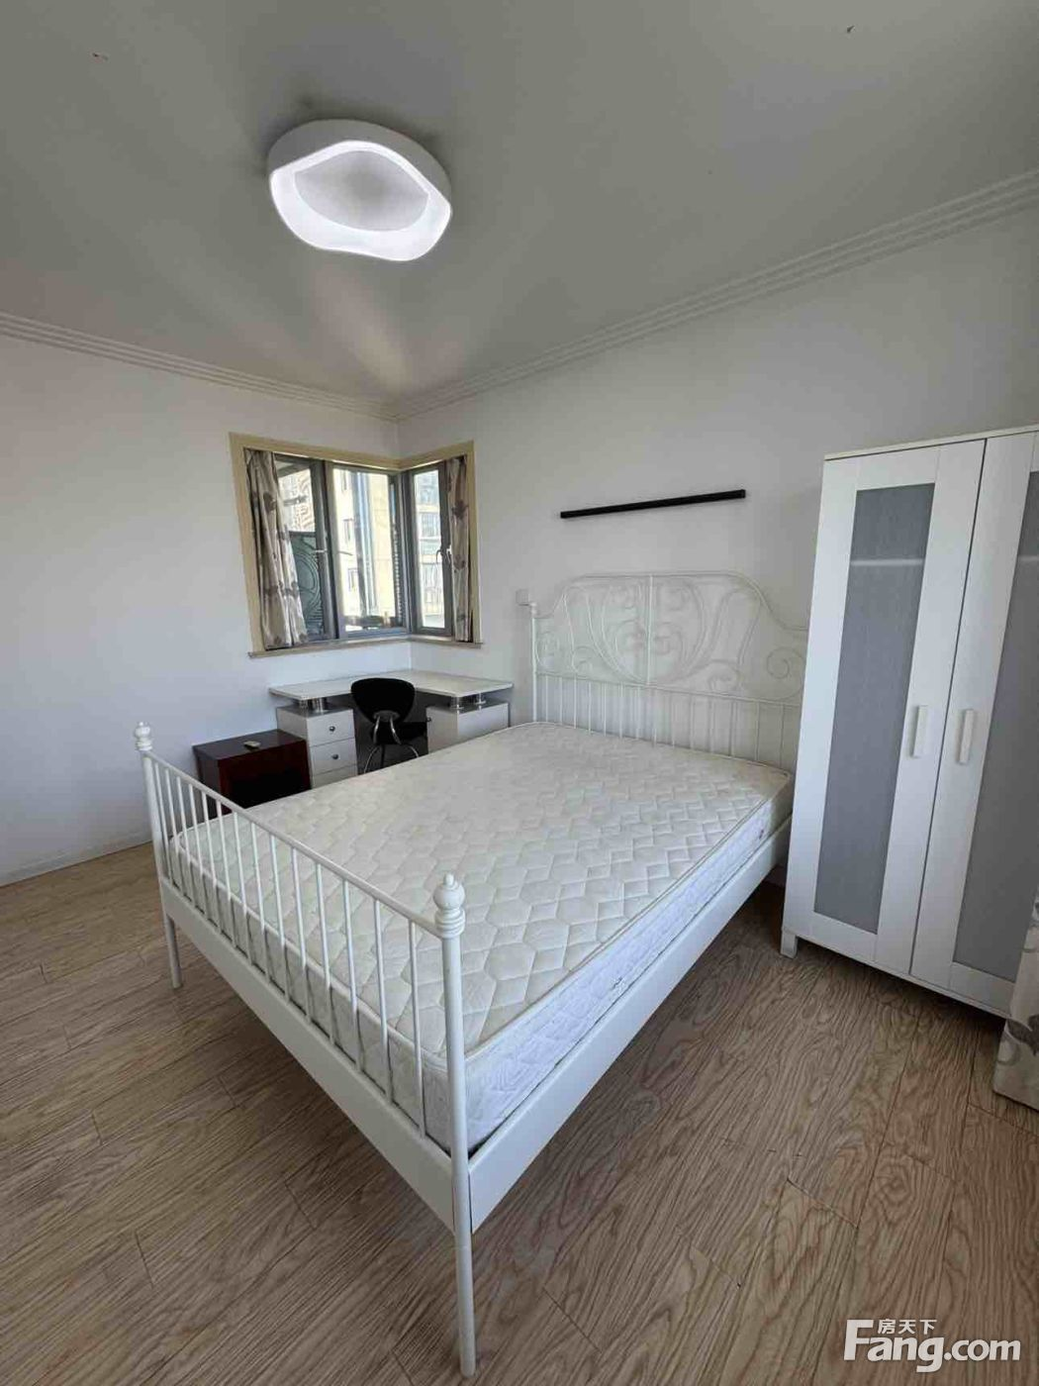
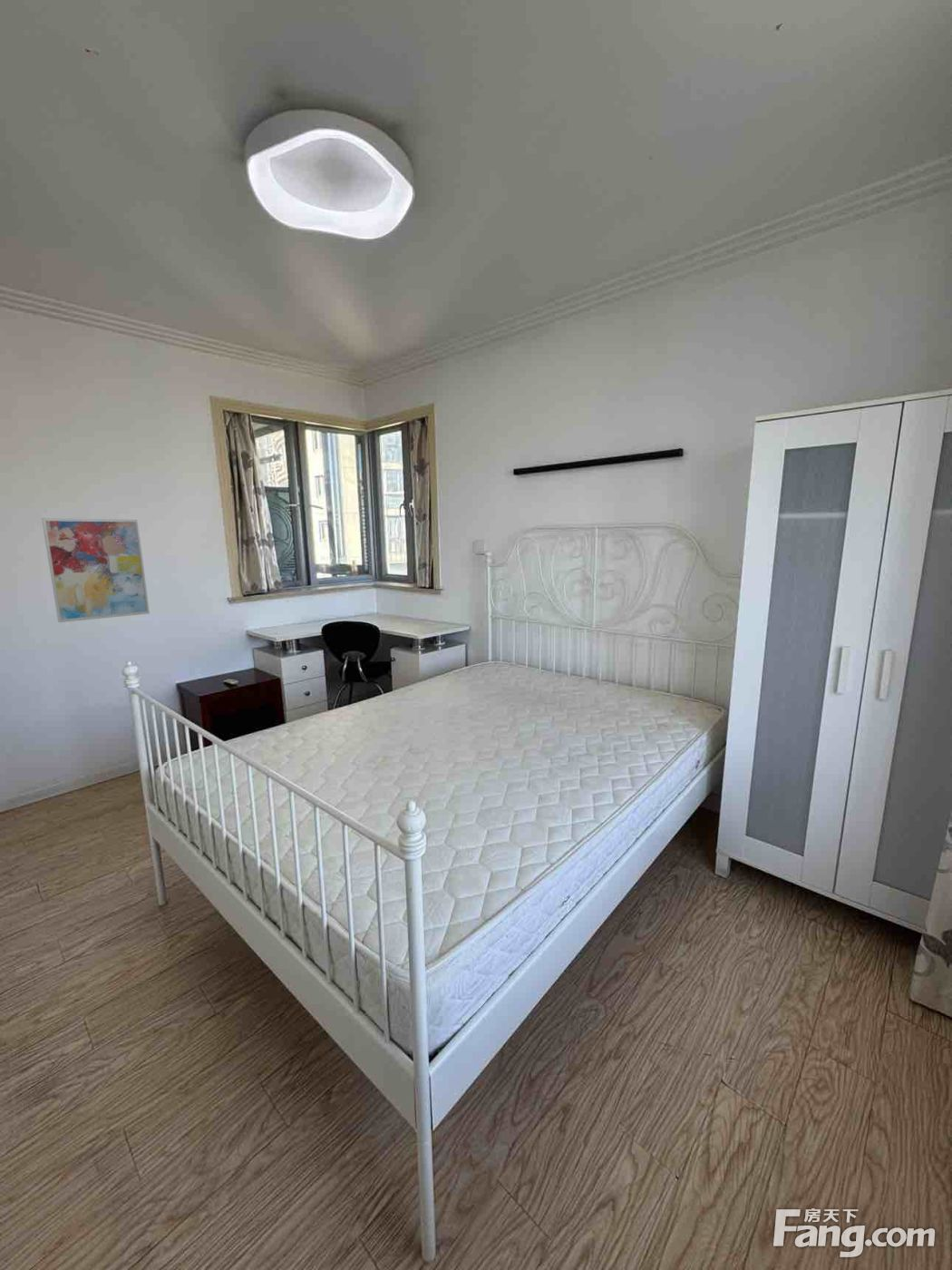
+ wall art [41,517,151,623]
